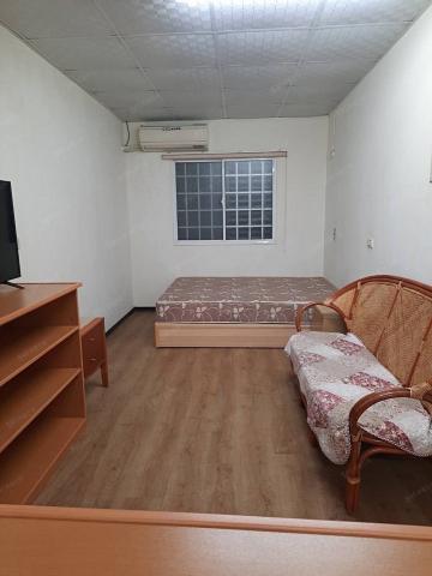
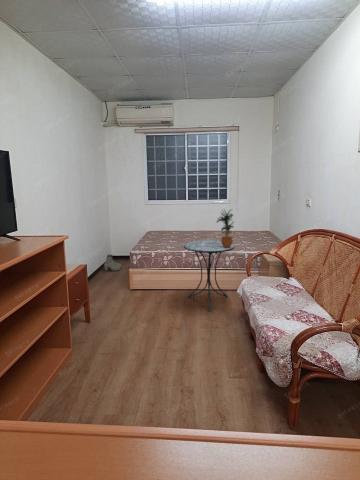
+ potted plant [215,208,236,247]
+ boots [103,254,122,272]
+ side table [183,239,236,312]
